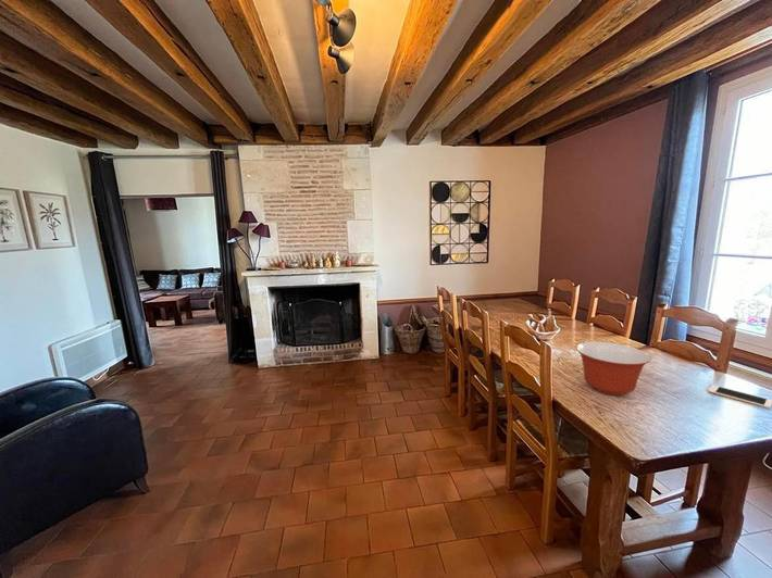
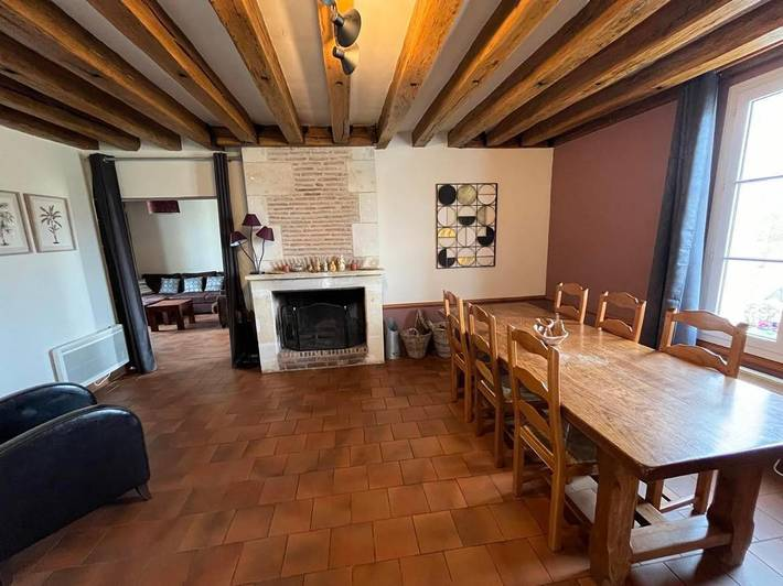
- cell phone [707,384,772,410]
- mixing bowl [575,341,652,397]
